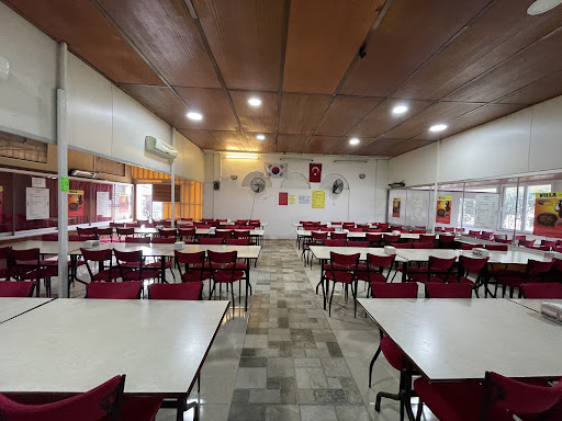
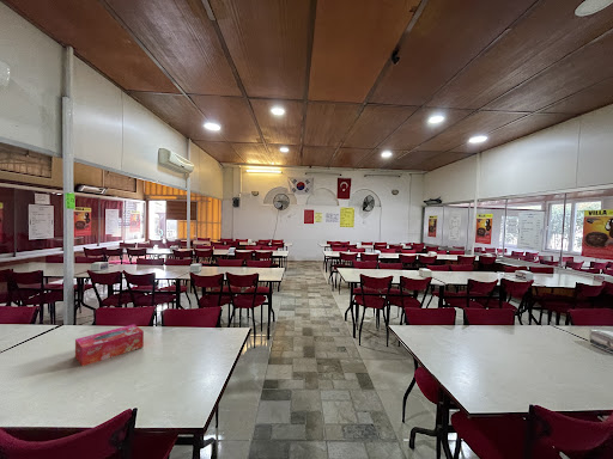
+ tissue box [74,323,145,367]
